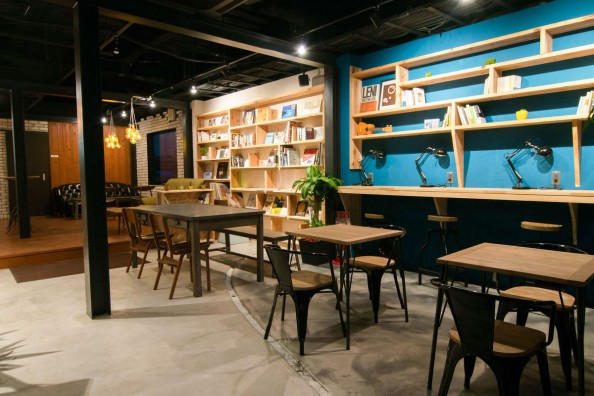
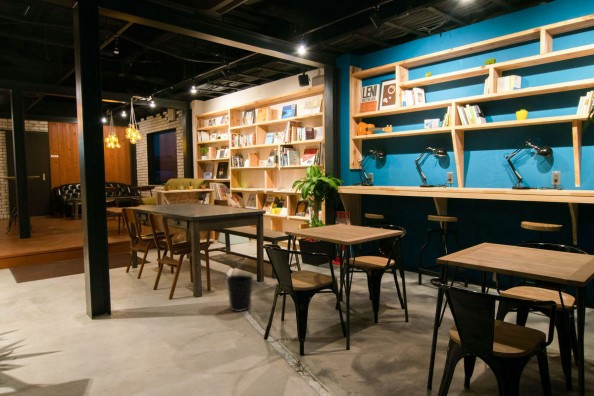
+ wastebasket [225,274,254,313]
